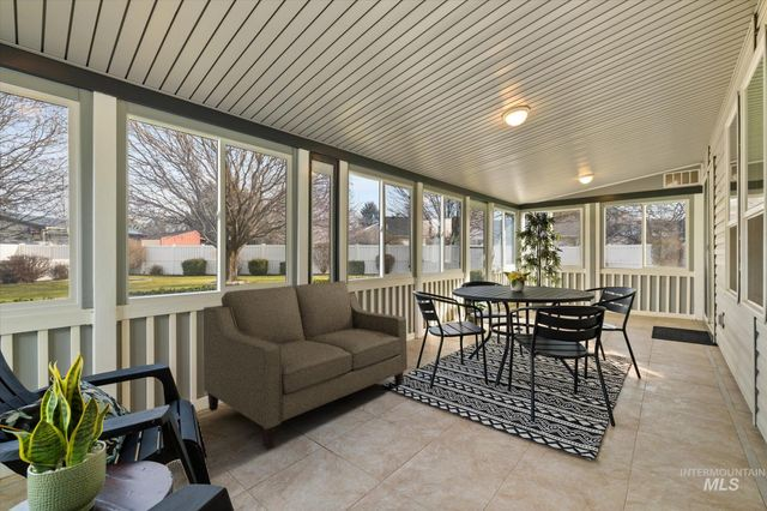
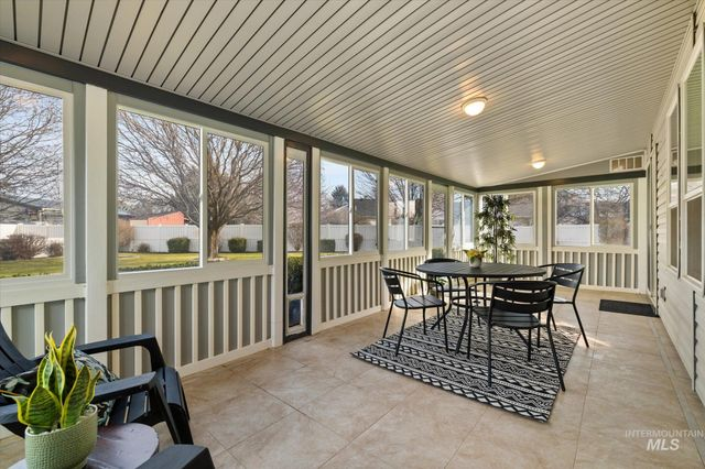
- sofa [203,279,409,450]
